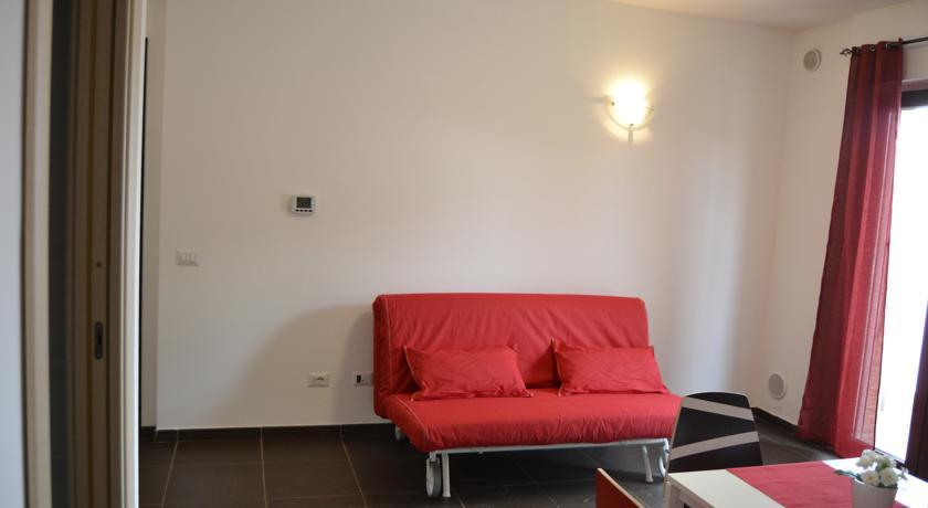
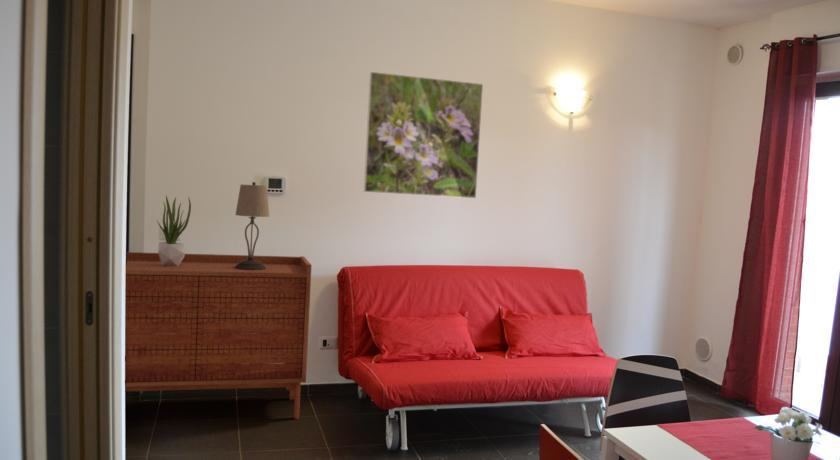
+ table lamp [234,181,270,270]
+ potted plant [156,195,192,266]
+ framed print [363,71,484,199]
+ sideboard [124,251,313,420]
